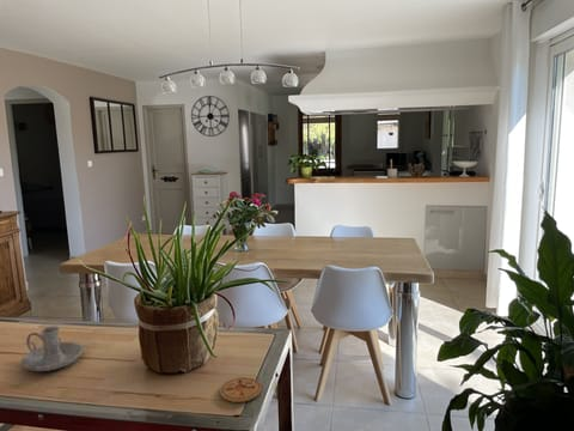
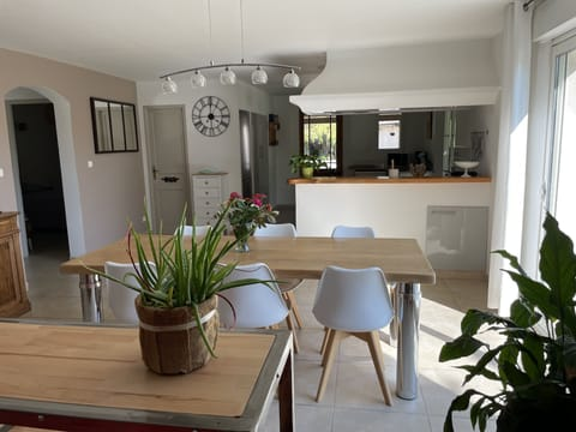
- coaster [219,376,263,403]
- candle holder [20,326,84,372]
